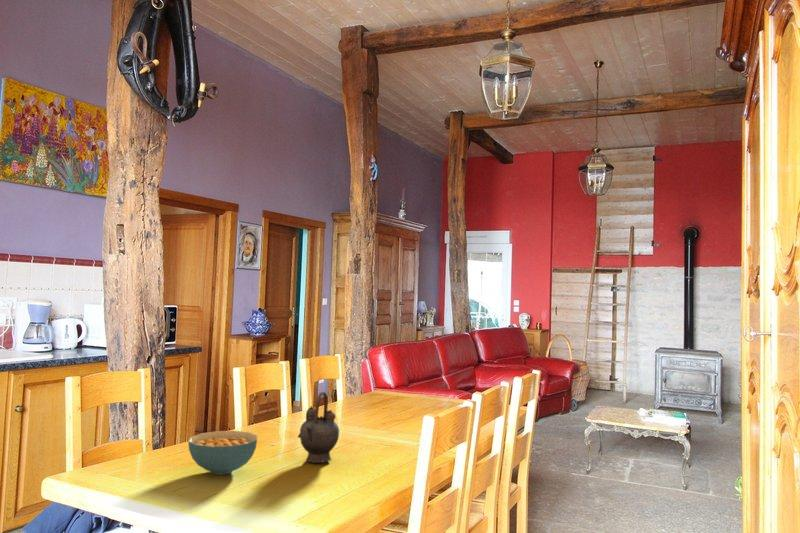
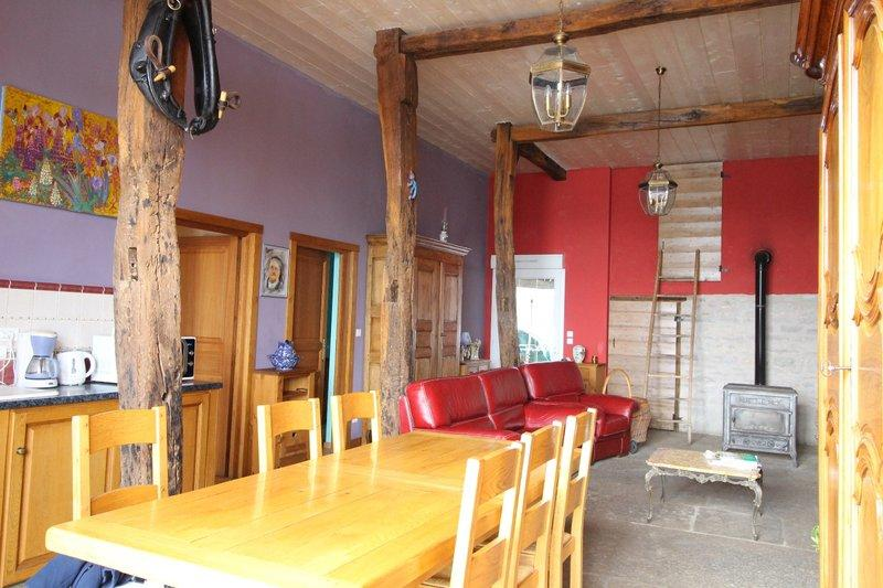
- cereal bowl [187,430,259,476]
- teapot [297,391,340,464]
